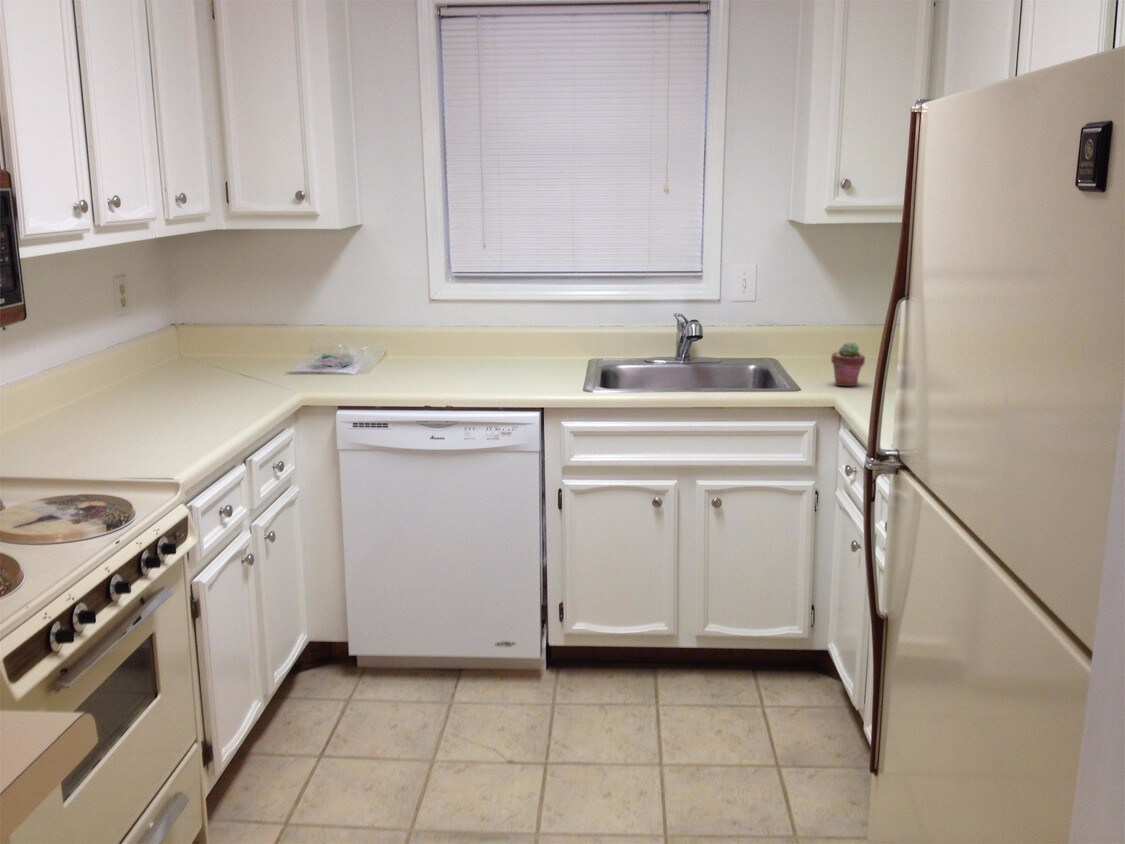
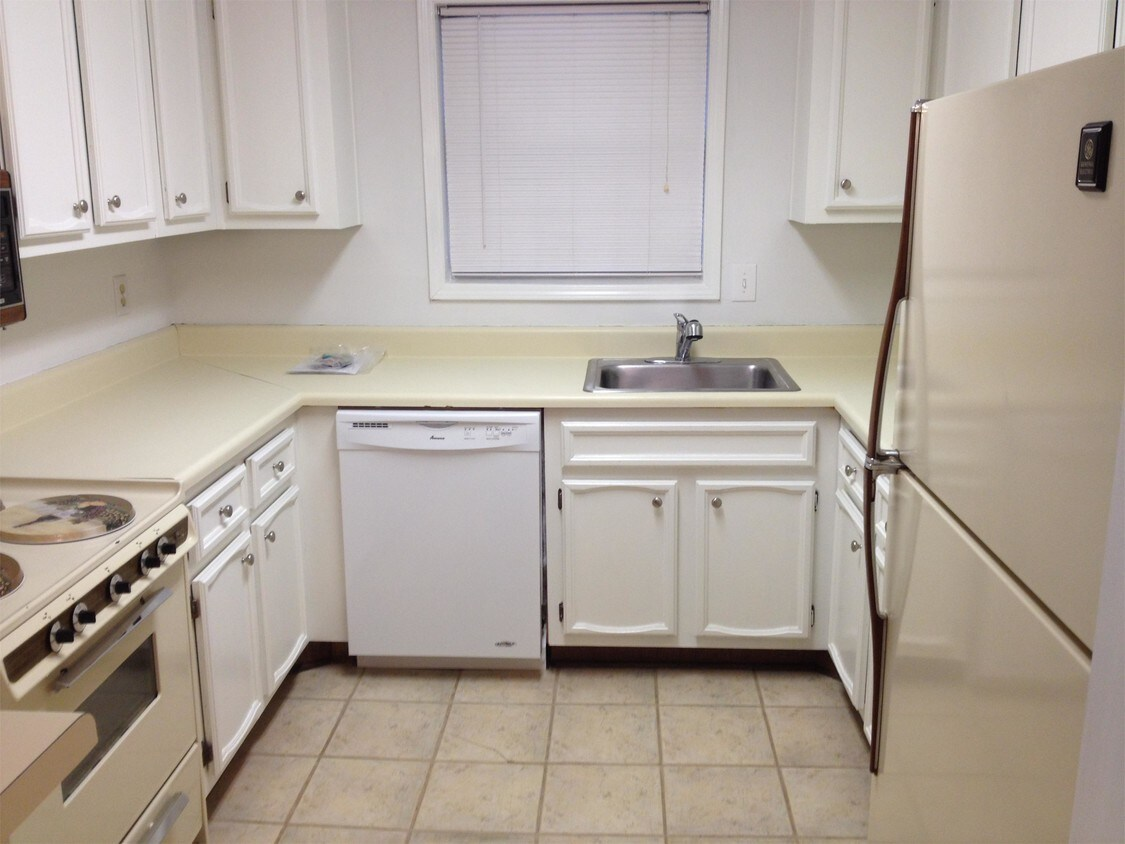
- potted succulent [830,341,866,387]
